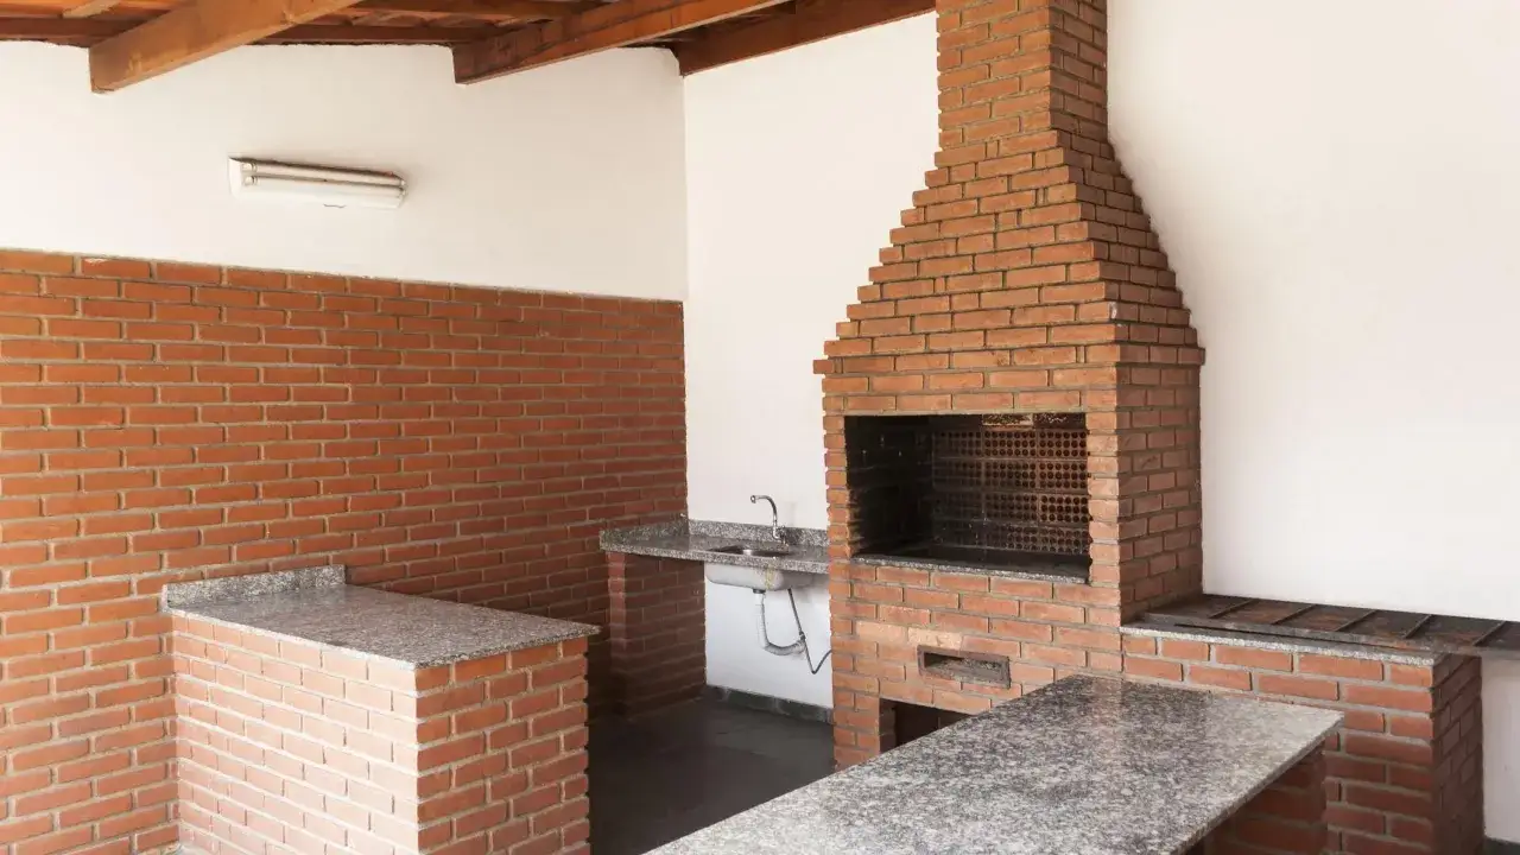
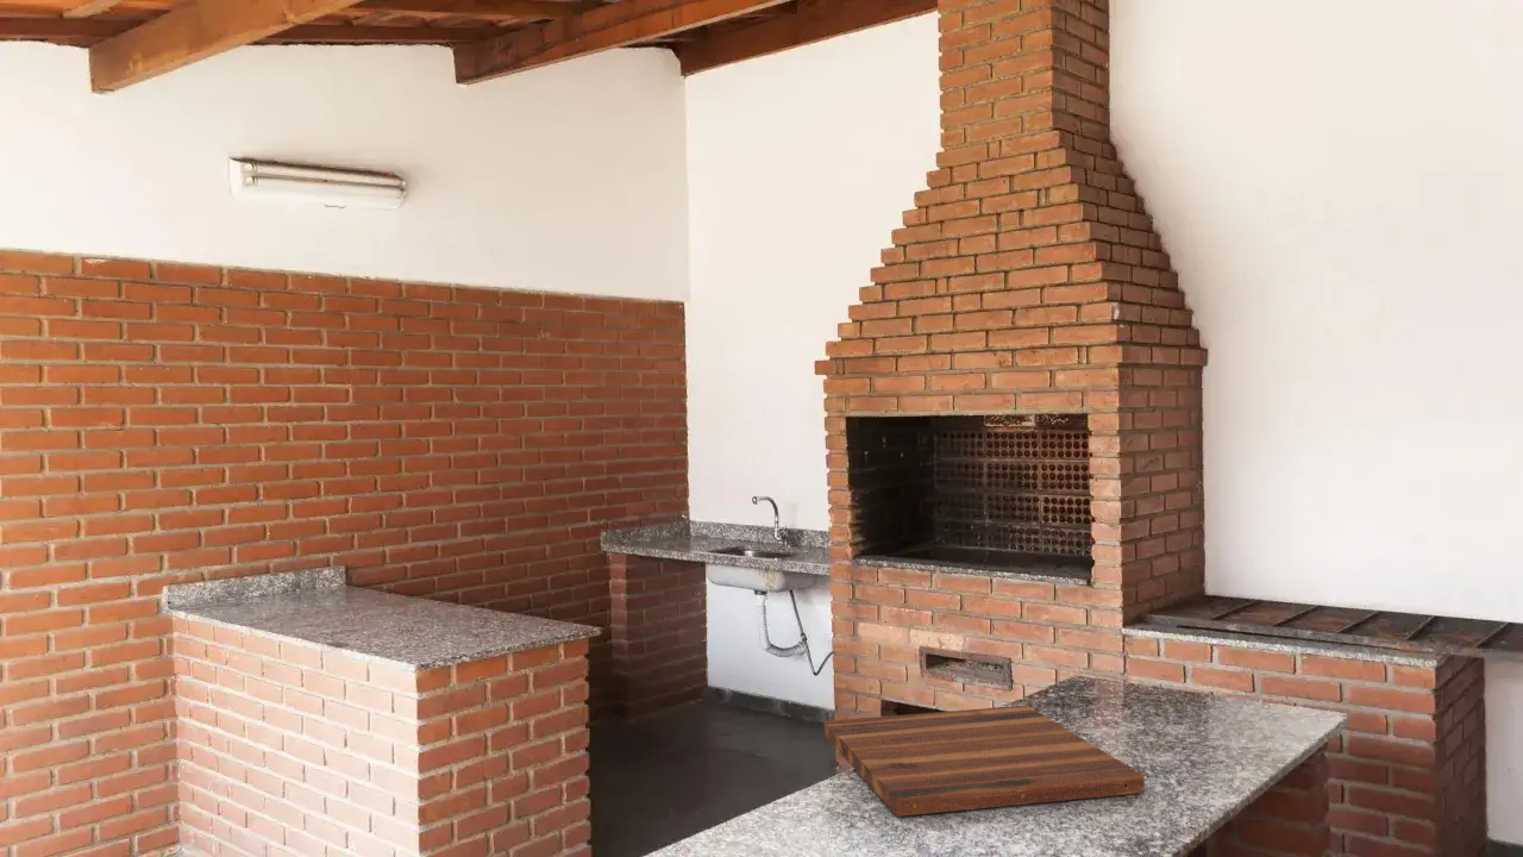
+ cutting board [822,705,1146,818]
